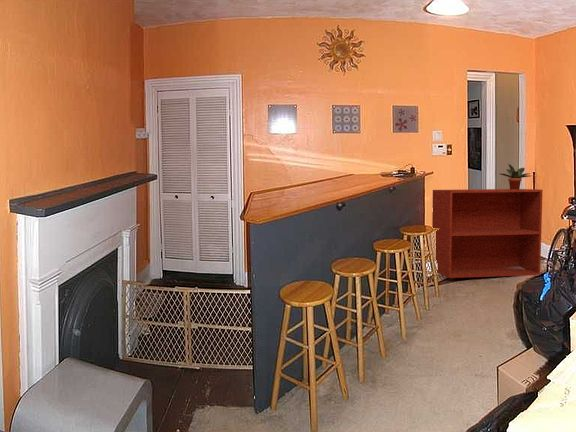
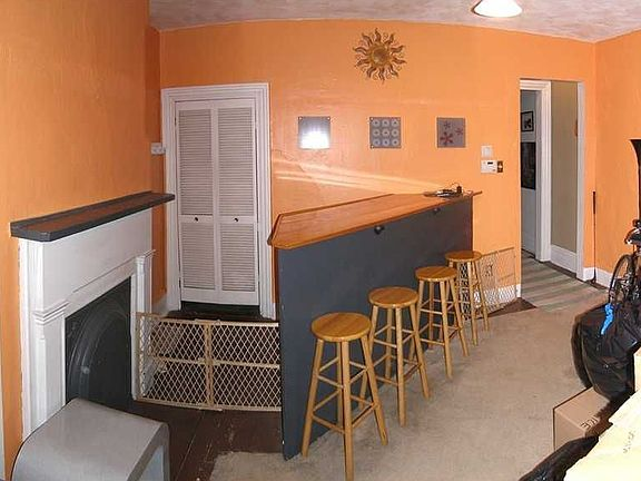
- potted plant [500,163,531,189]
- tv stand [431,188,544,279]
